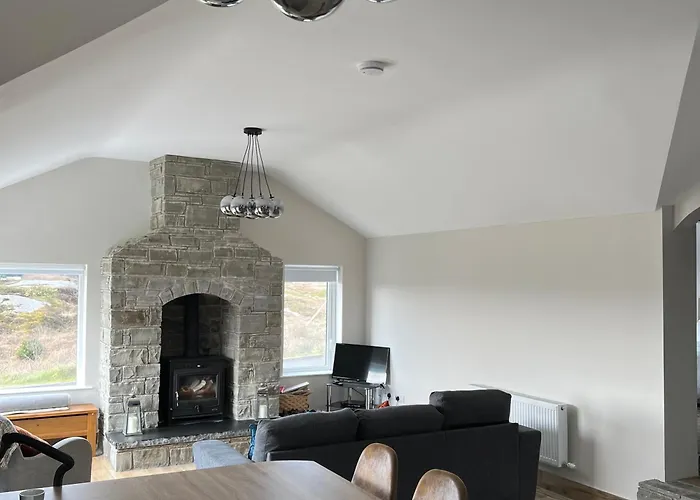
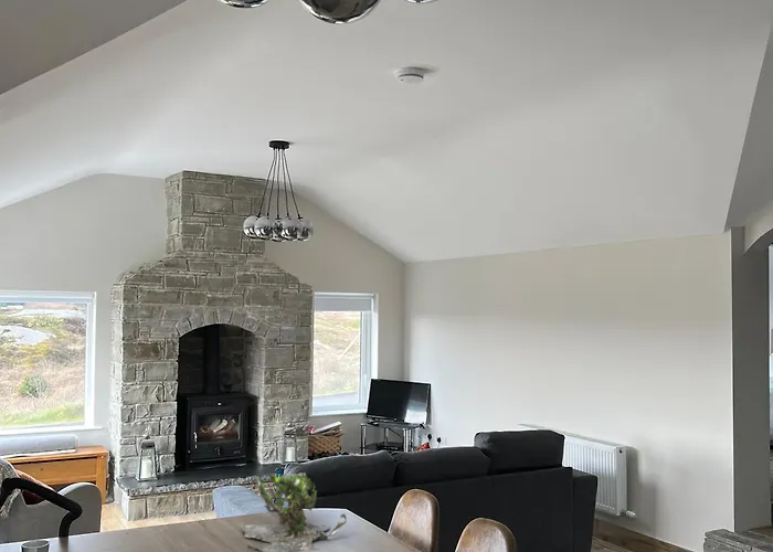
+ plant [241,470,348,552]
